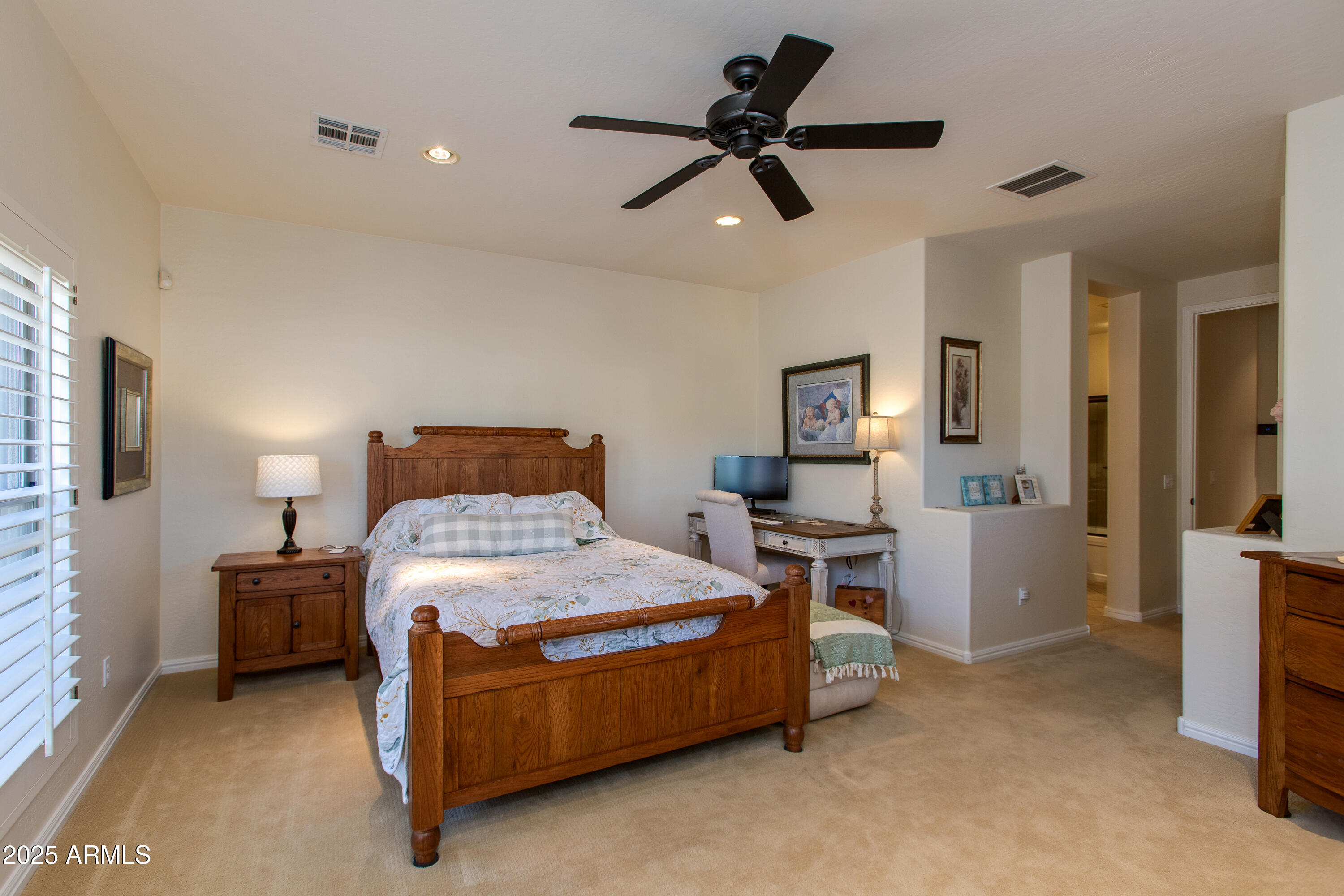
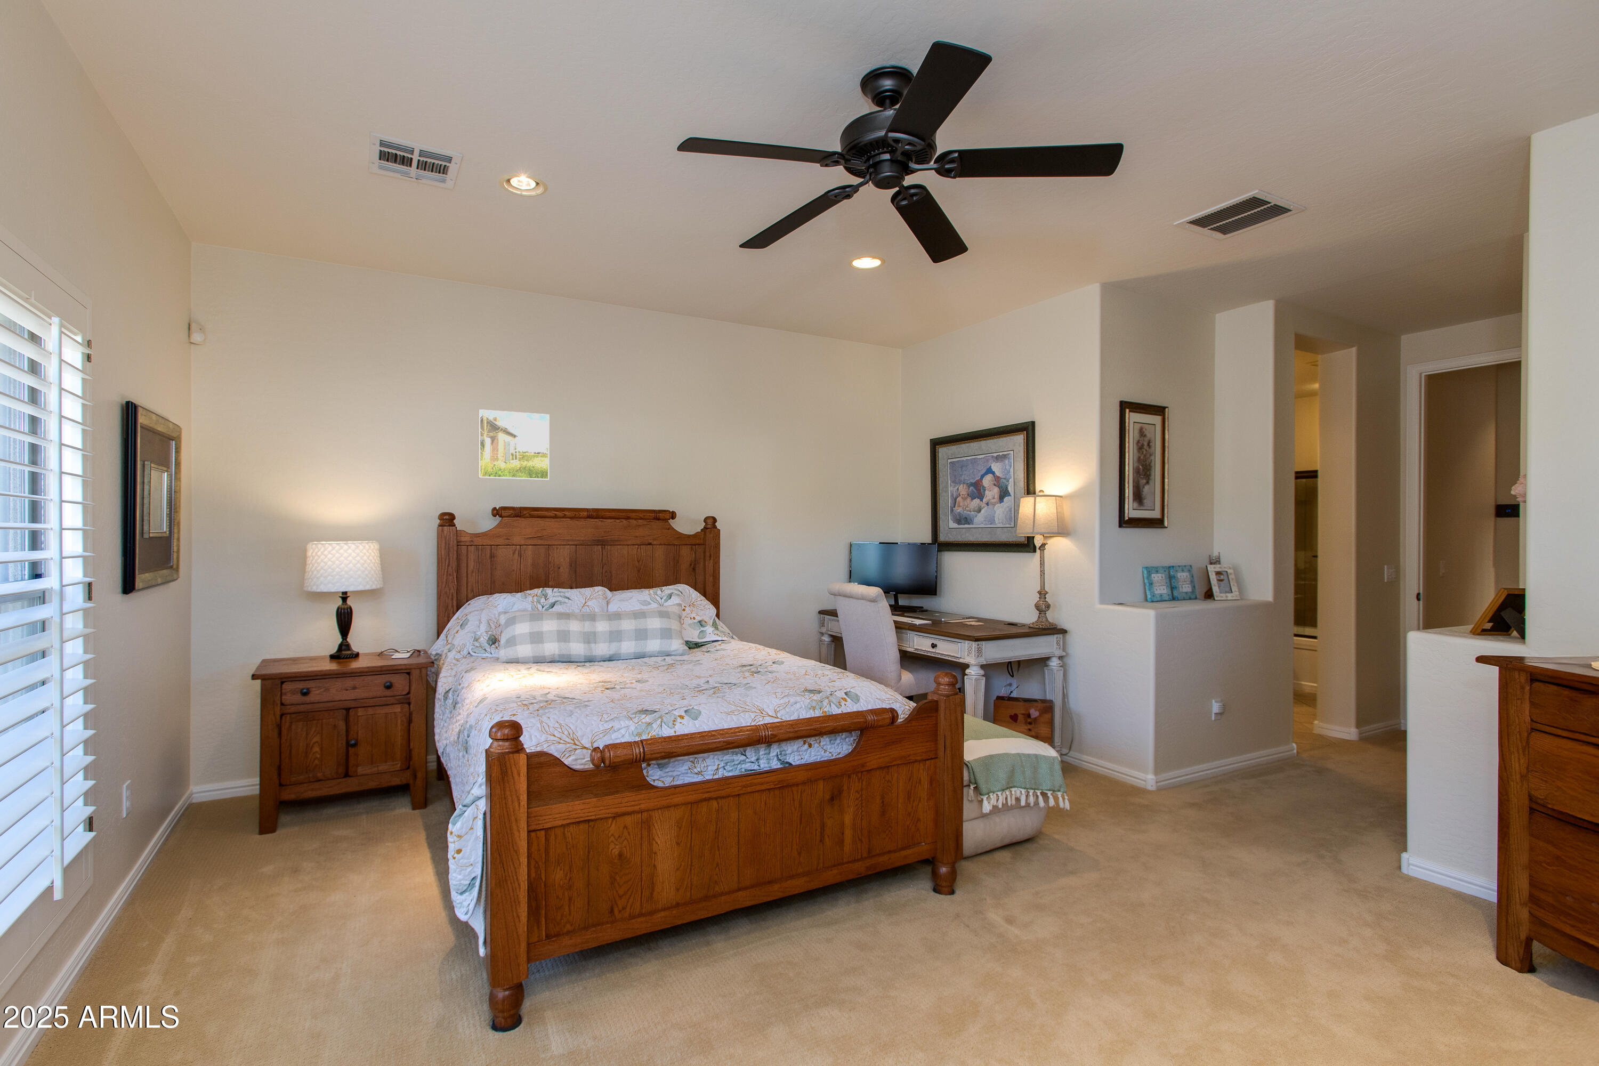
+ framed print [478,409,550,481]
